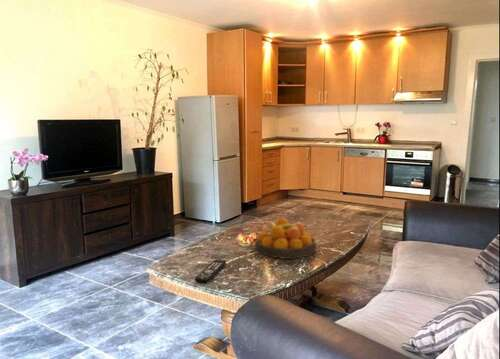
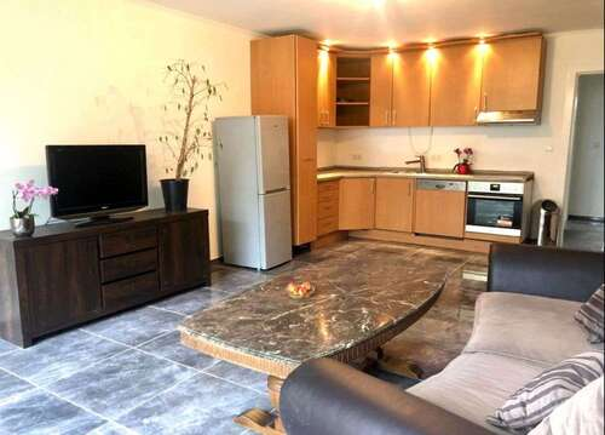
- remote control [194,259,227,285]
- fruit bowl [255,217,317,260]
